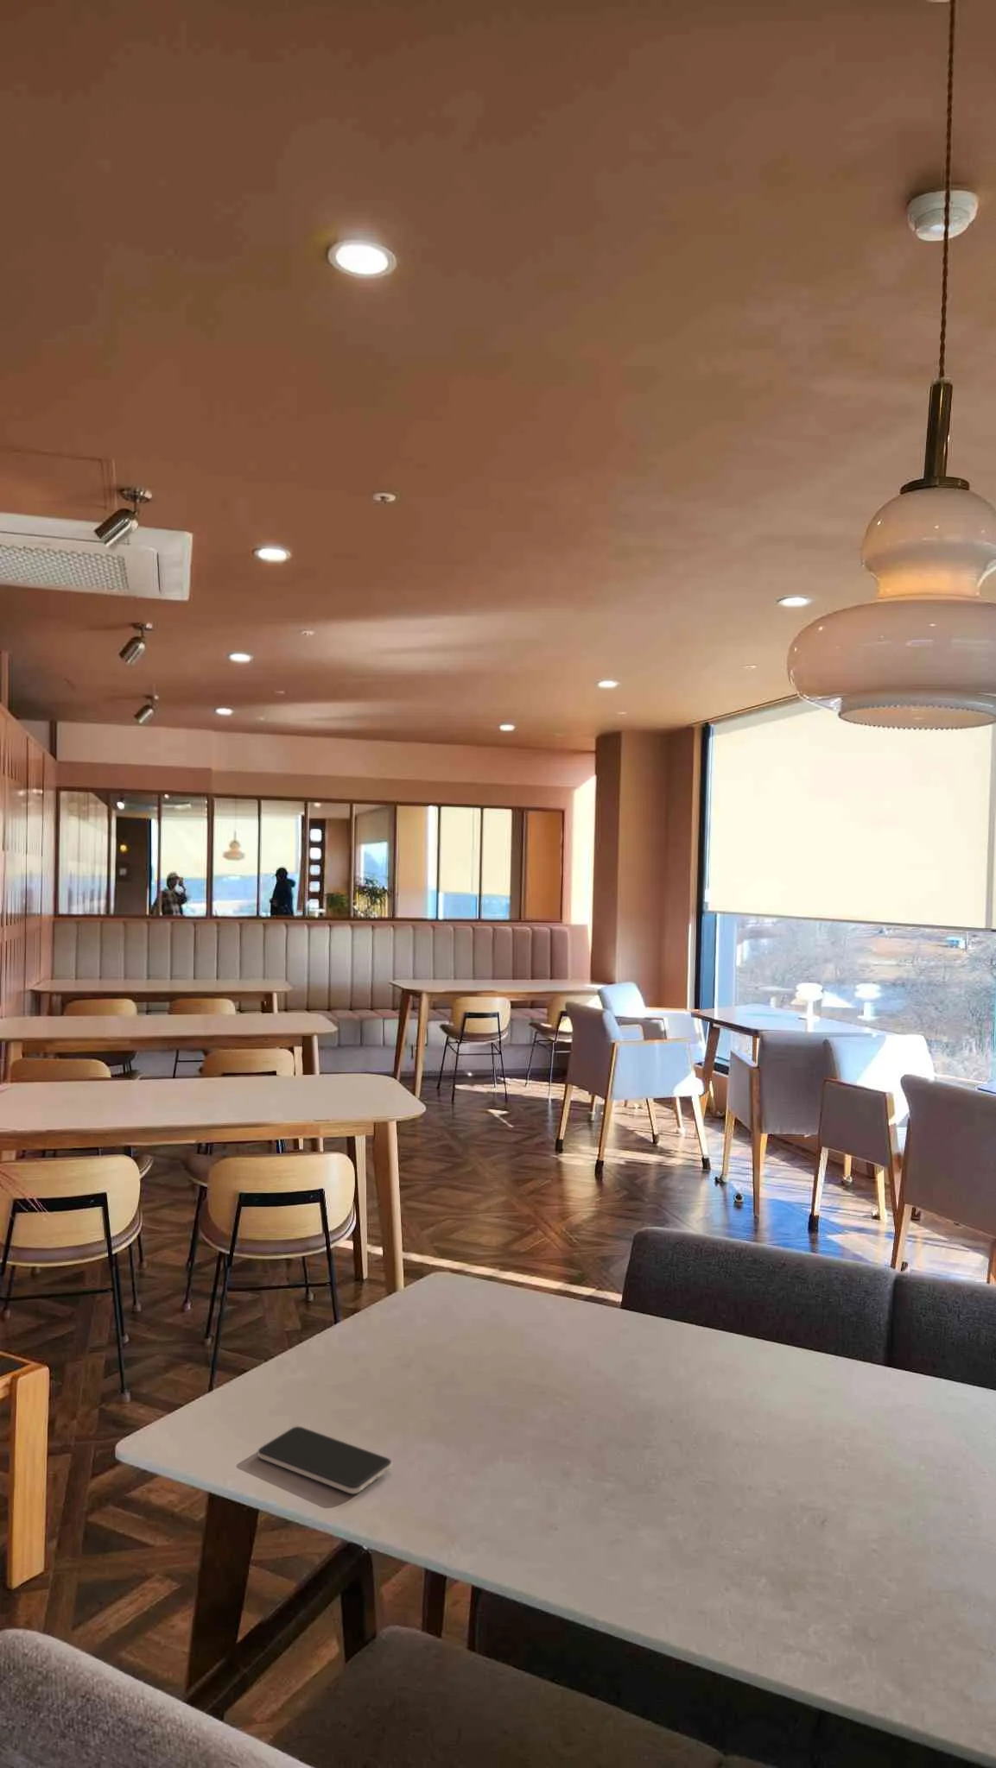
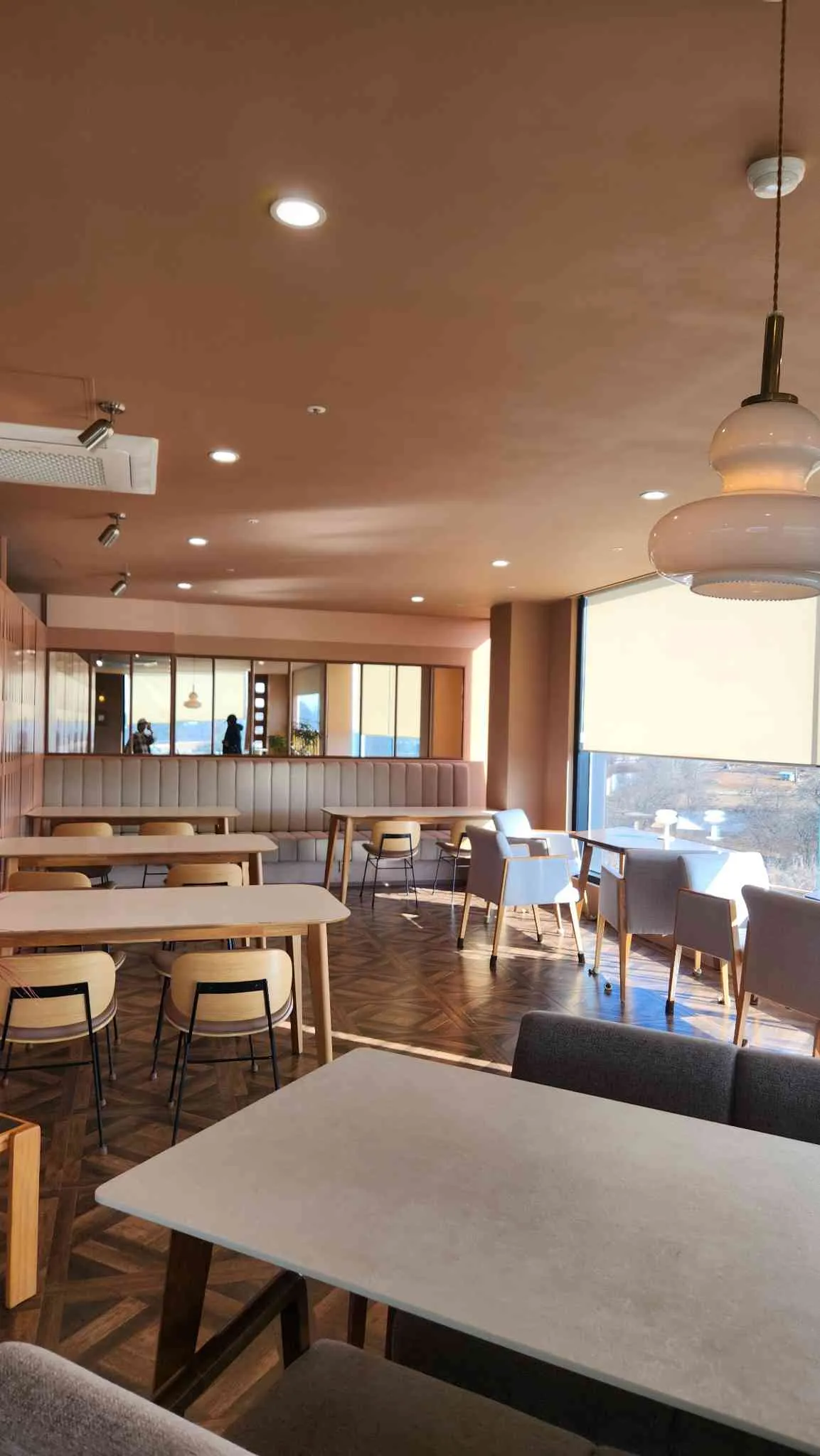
- smartphone [256,1426,394,1495]
